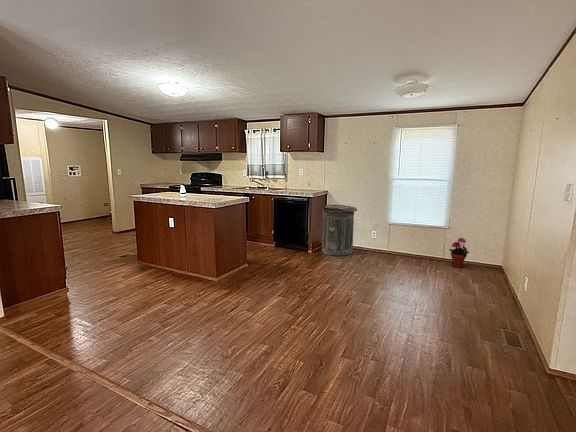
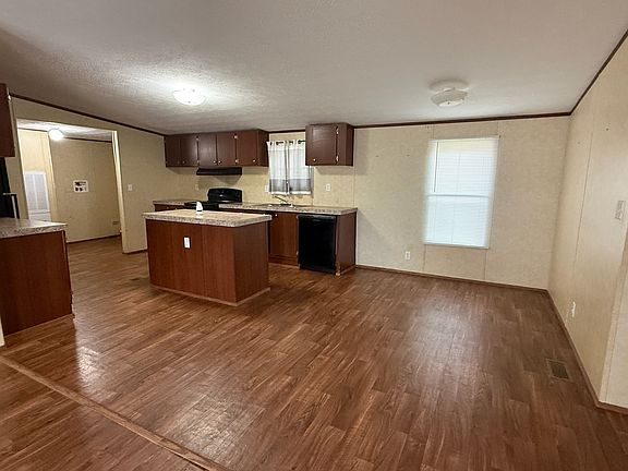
- potted plant [448,237,470,268]
- trash can lid [321,204,358,257]
